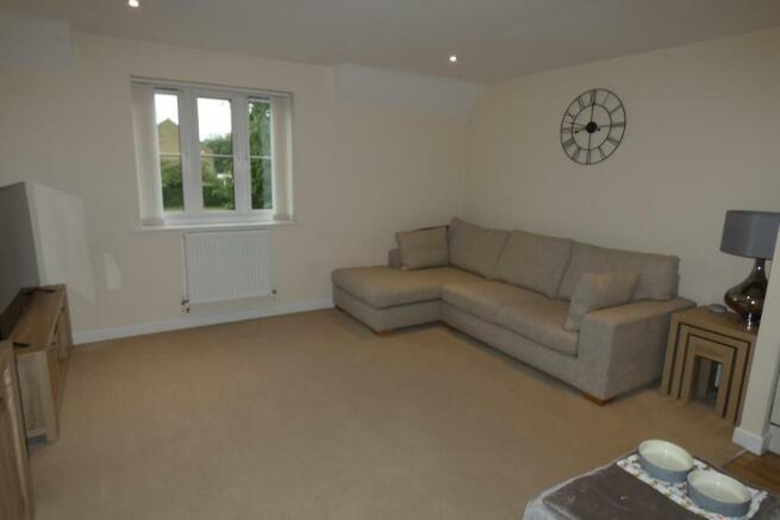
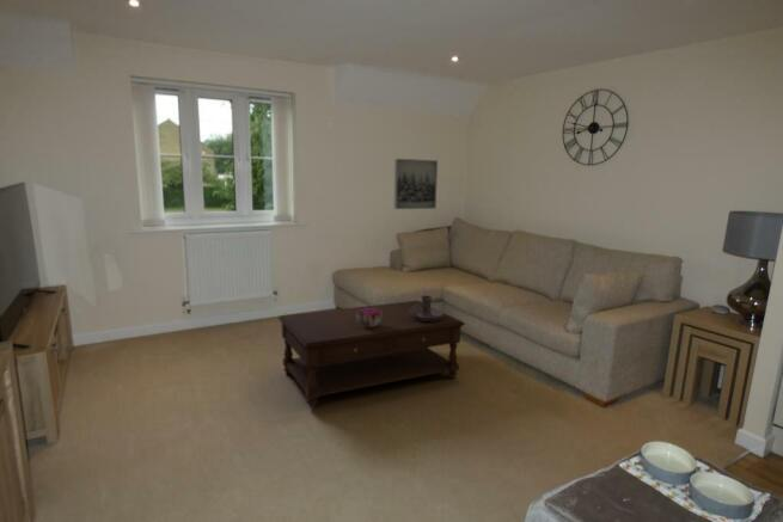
+ candle holder [409,294,444,320]
+ wall art [393,158,439,210]
+ decorative bowl [357,308,381,327]
+ coffee table [276,300,466,409]
